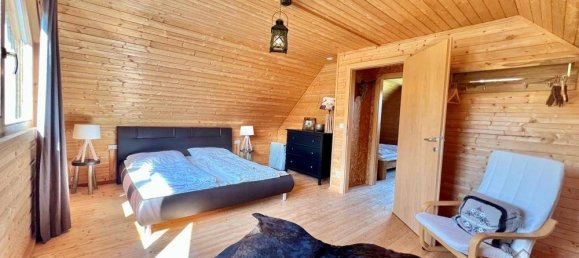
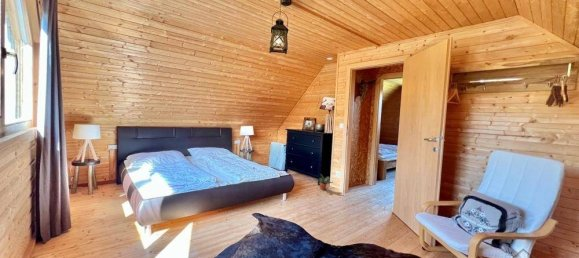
+ potted plant [315,173,334,191]
